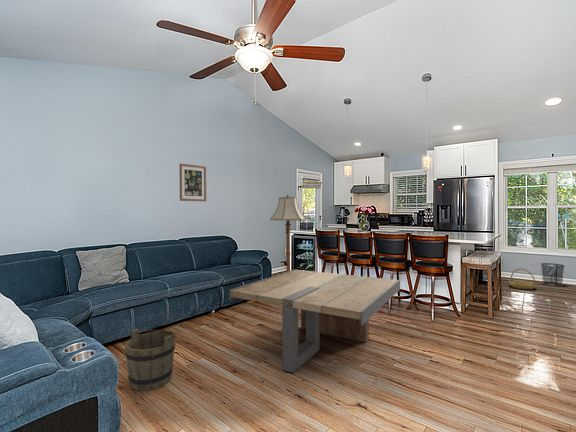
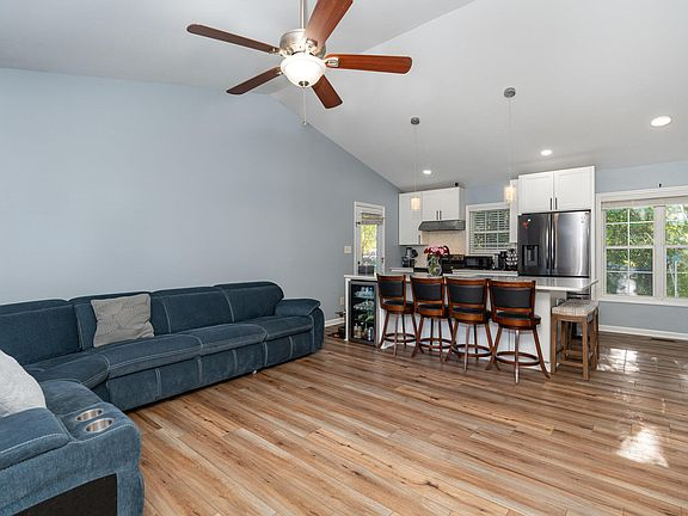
- floor lamp [269,194,307,272]
- wall art [178,163,208,202]
- waste bin [540,262,565,287]
- bucket [124,327,177,392]
- basket [508,268,537,290]
- coffee table [228,268,401,374]
